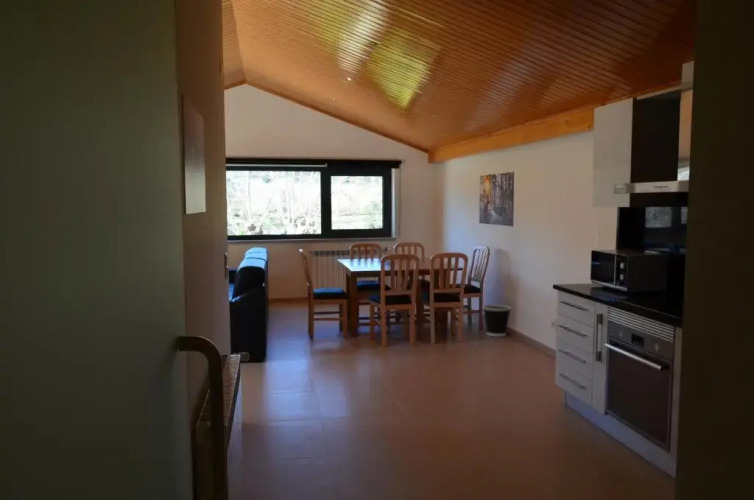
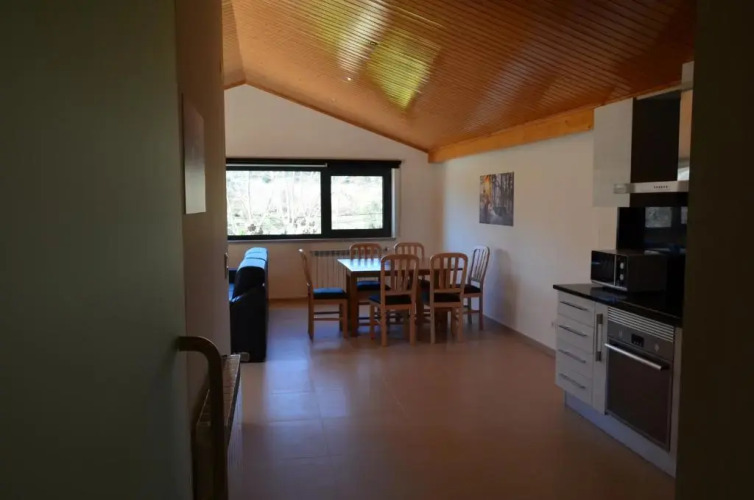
- wastebasket [481,304,512,337]
